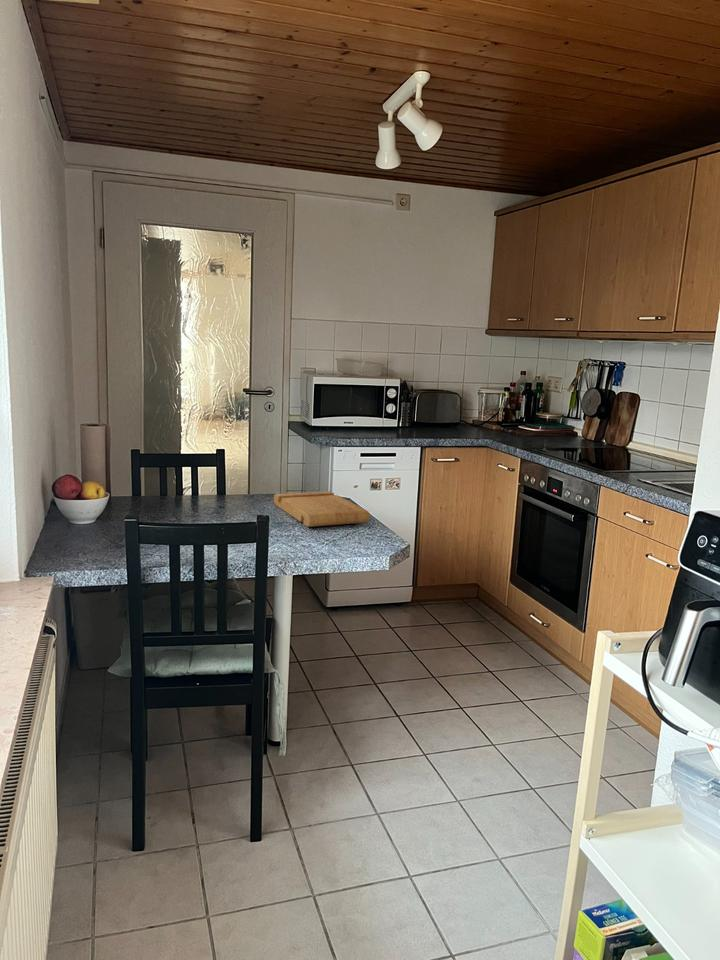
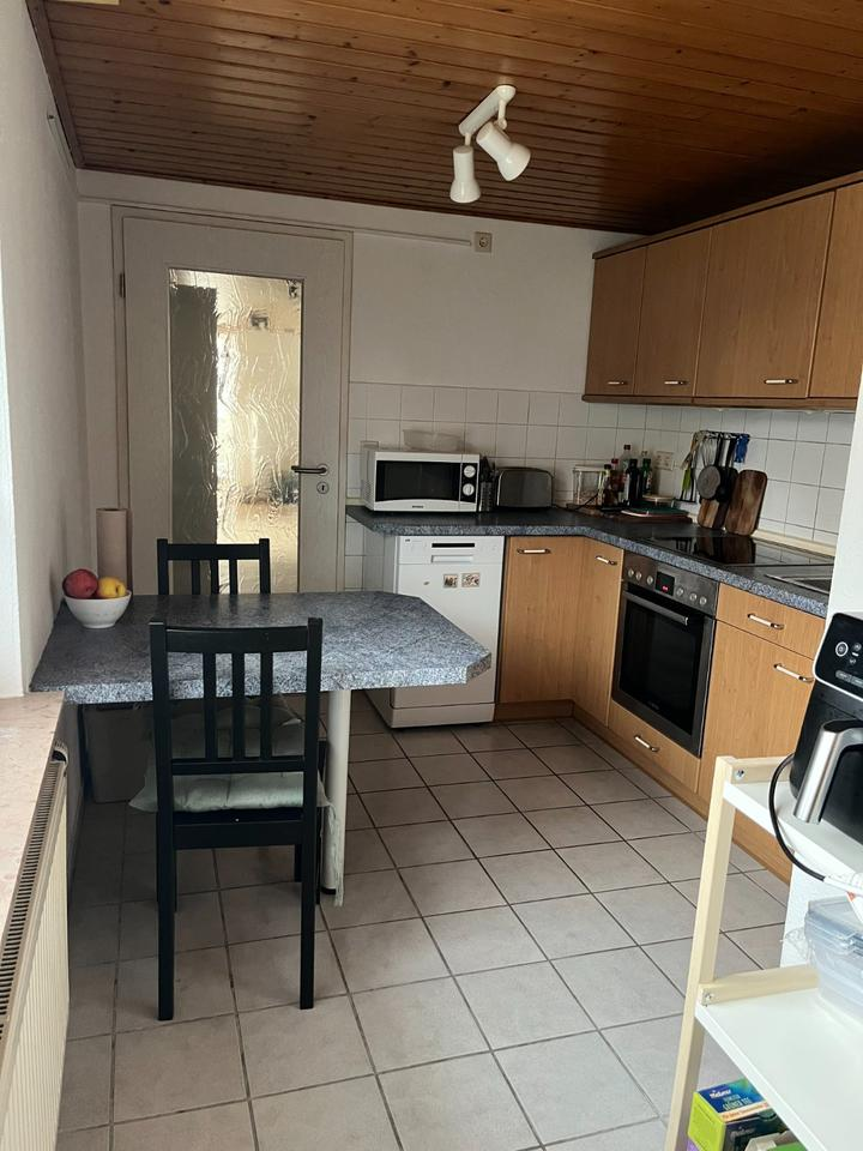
- cutting board [273,490,371,528]
